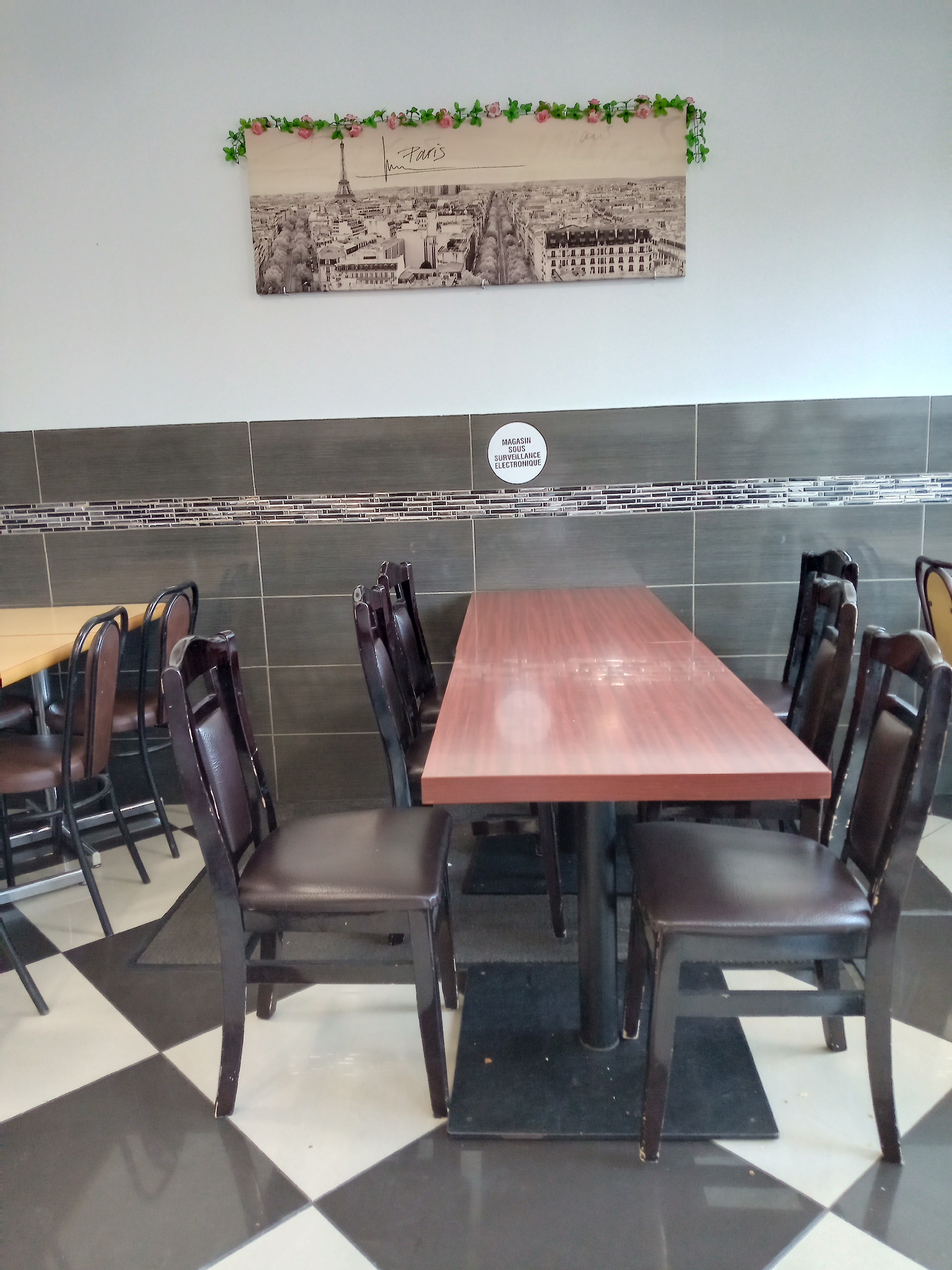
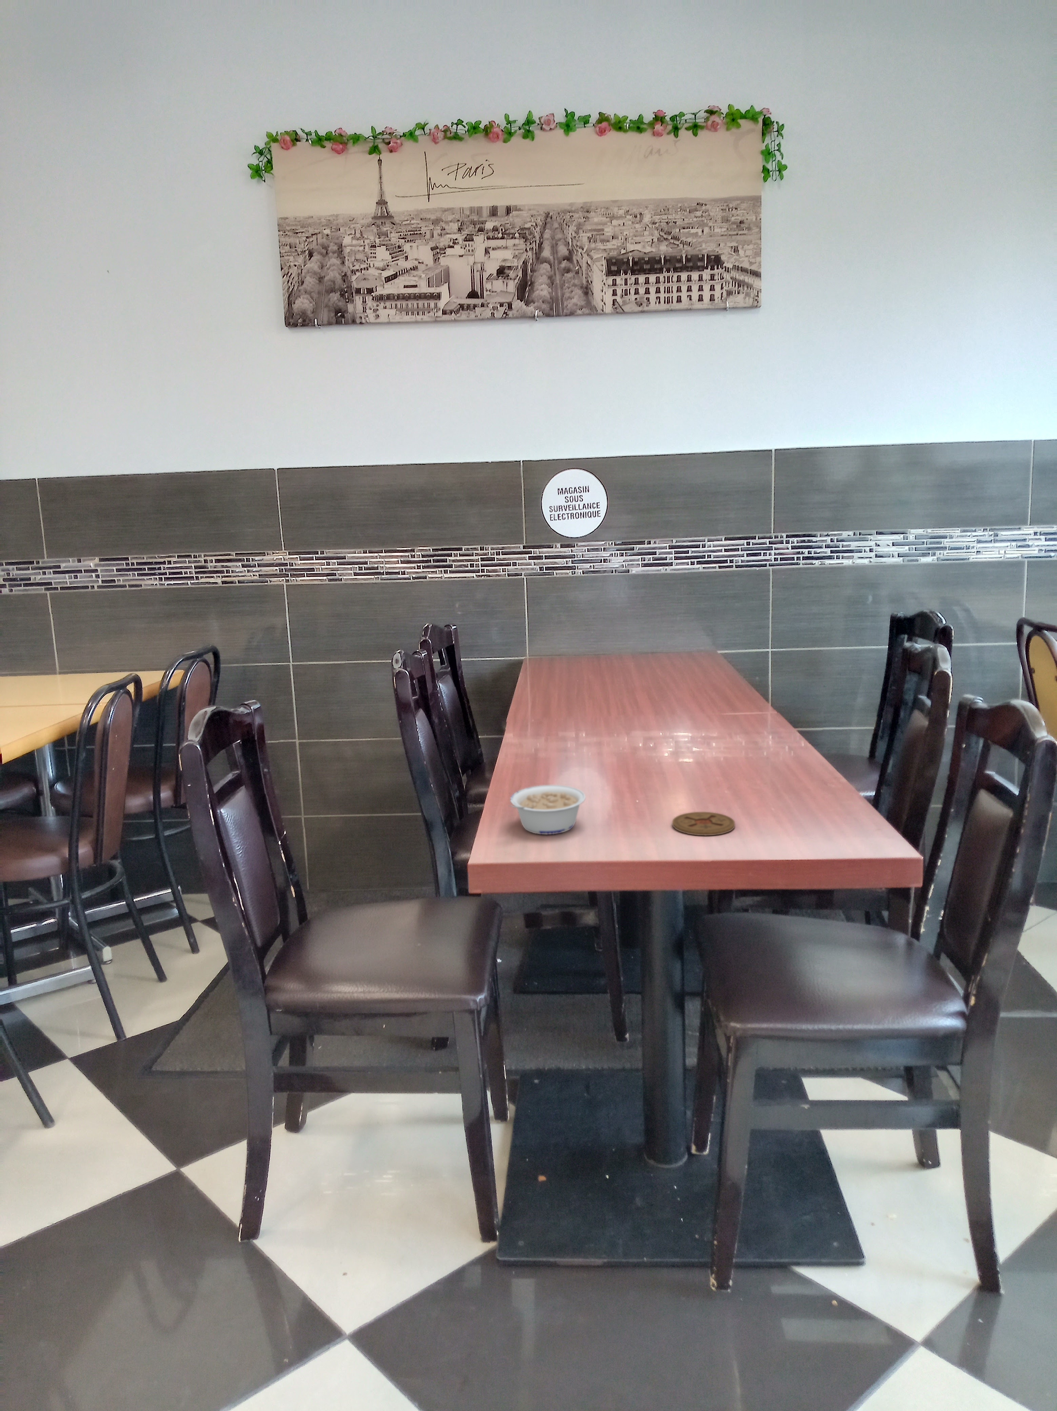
+ coaster [672,811,735,835]
+ legume [509,784,586,835]
